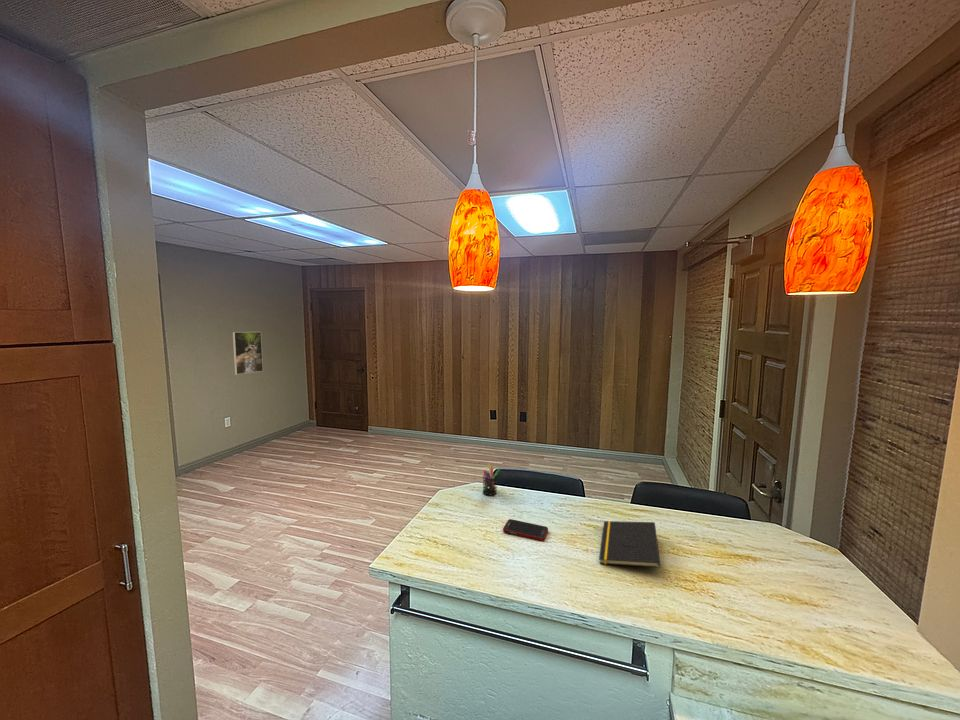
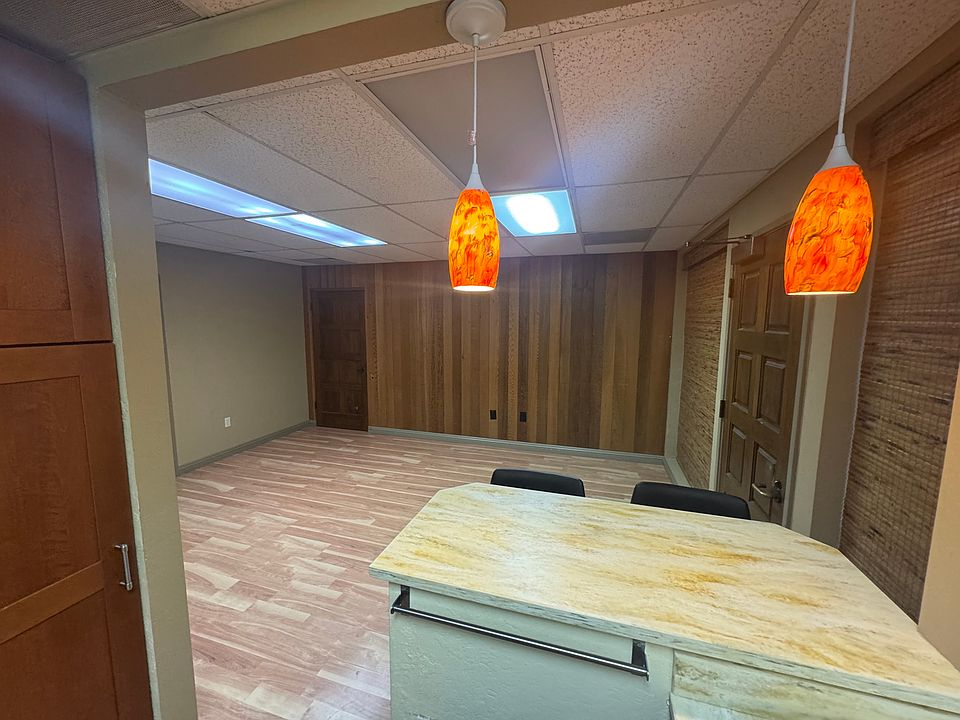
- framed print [232,331,264,376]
- cell phone [502,518,549,542]
- notepad [598,520,661,569]
- pen holder [482,463,501,497]
